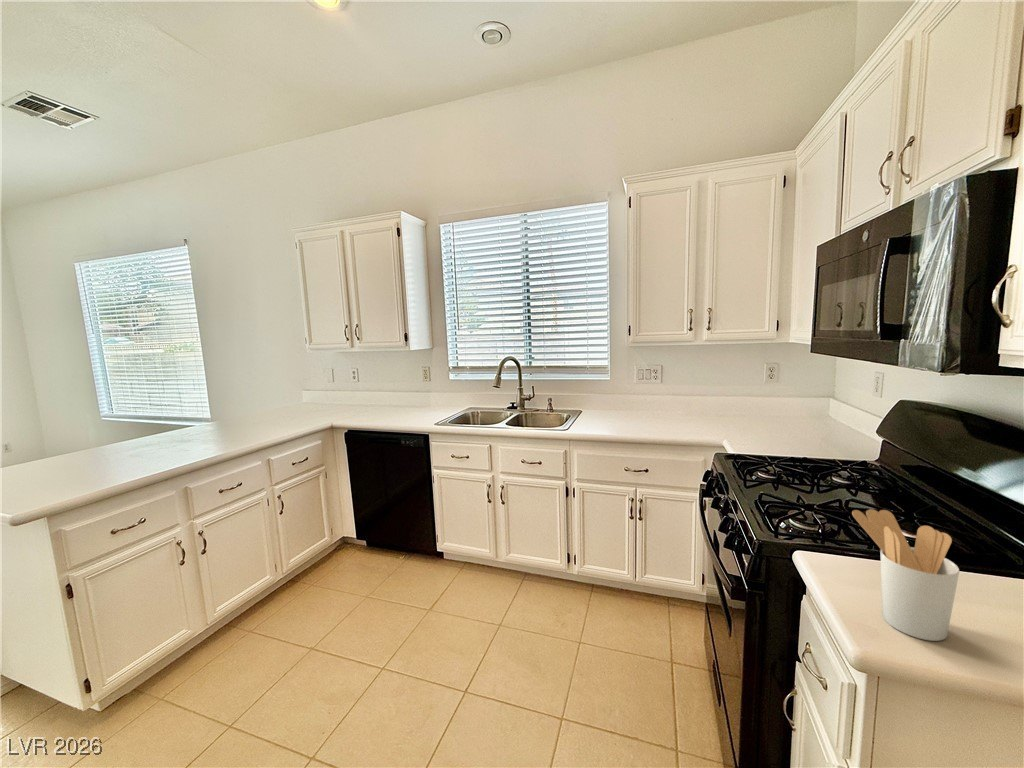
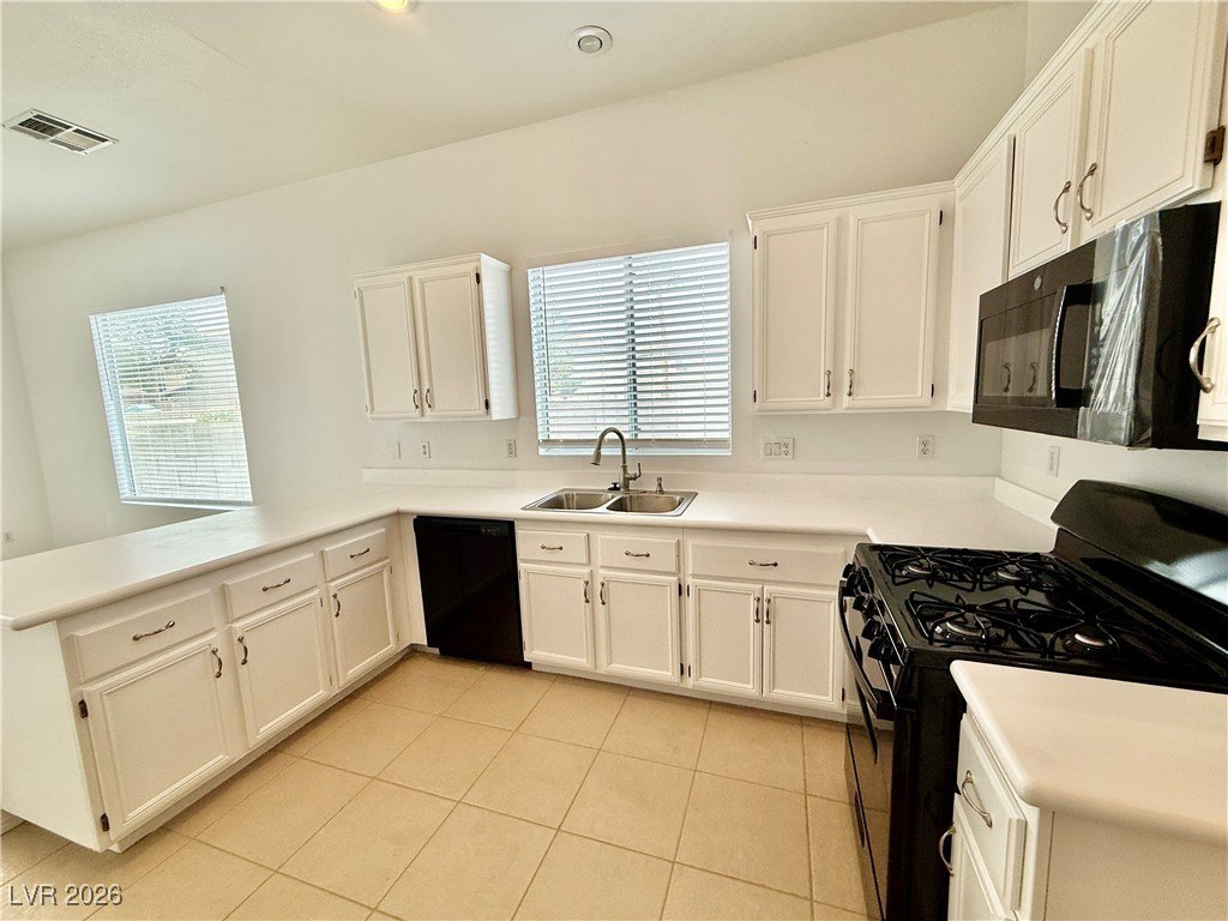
- utensil holder [851,508,960,642]
